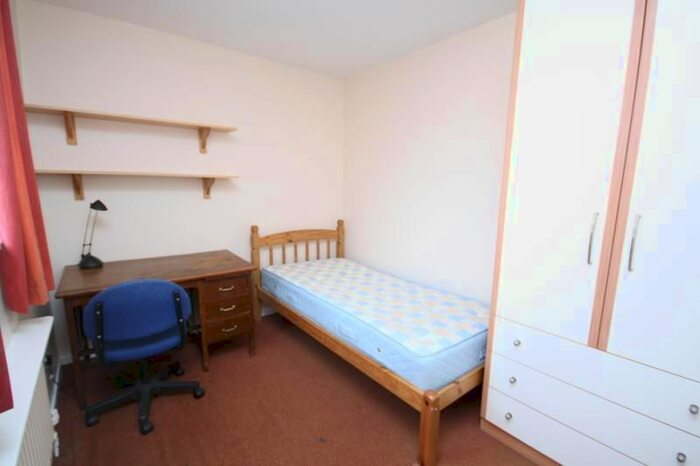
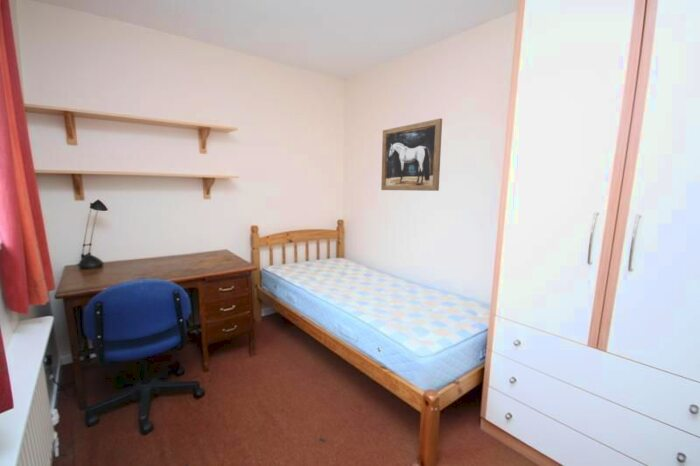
+ wall art [380,117,443,192]
